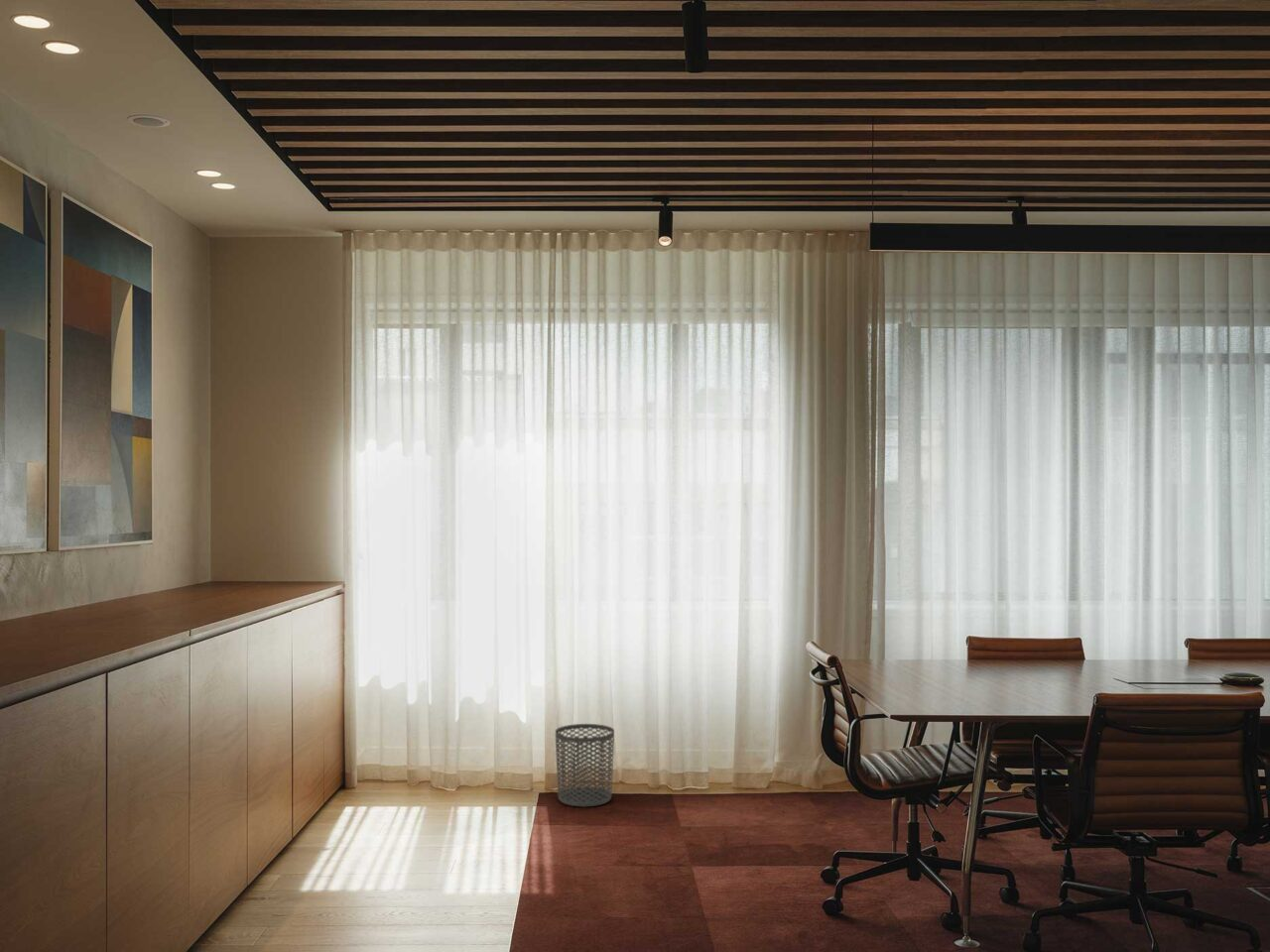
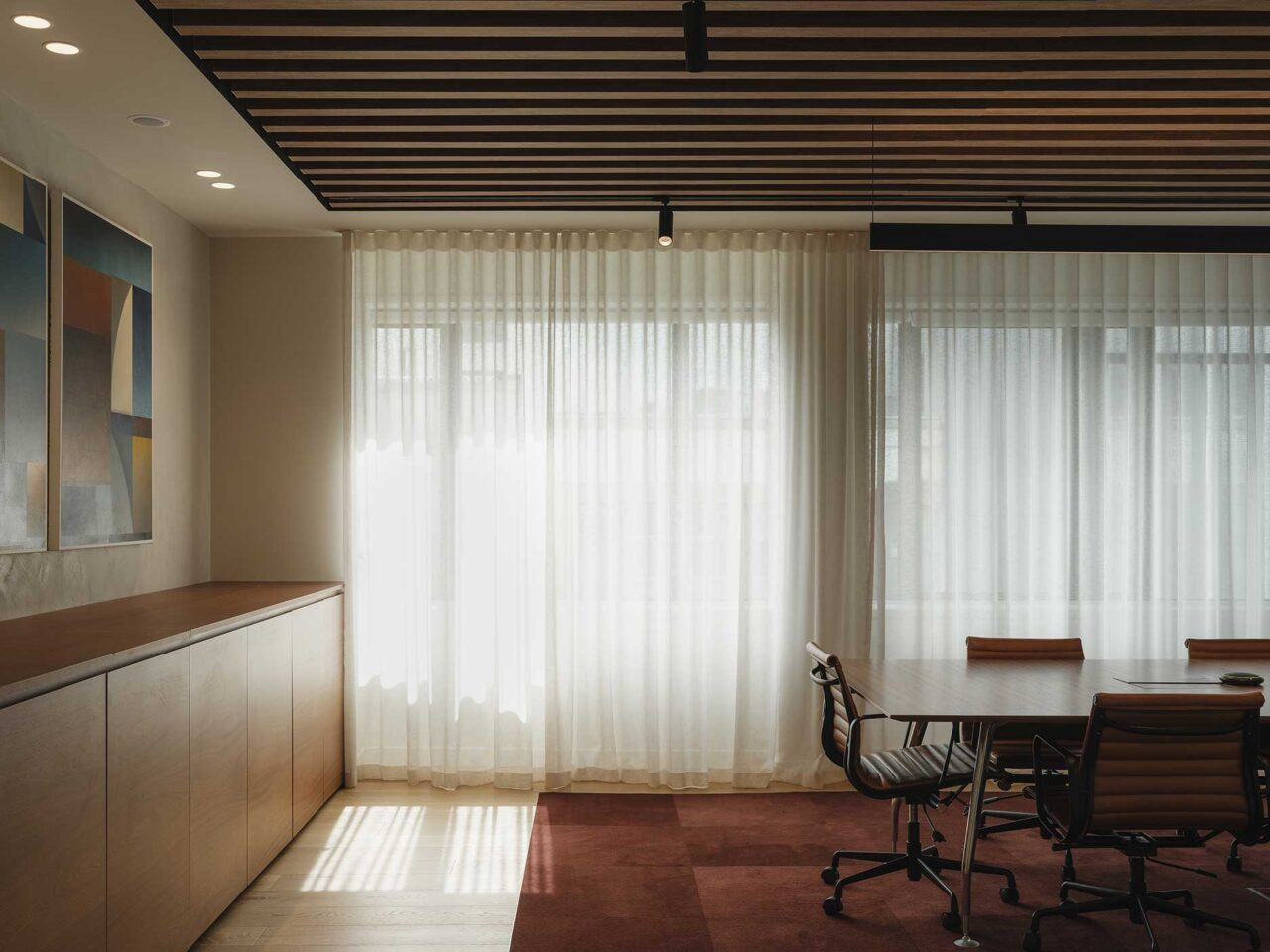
- waste bin [555,723,615,808]
